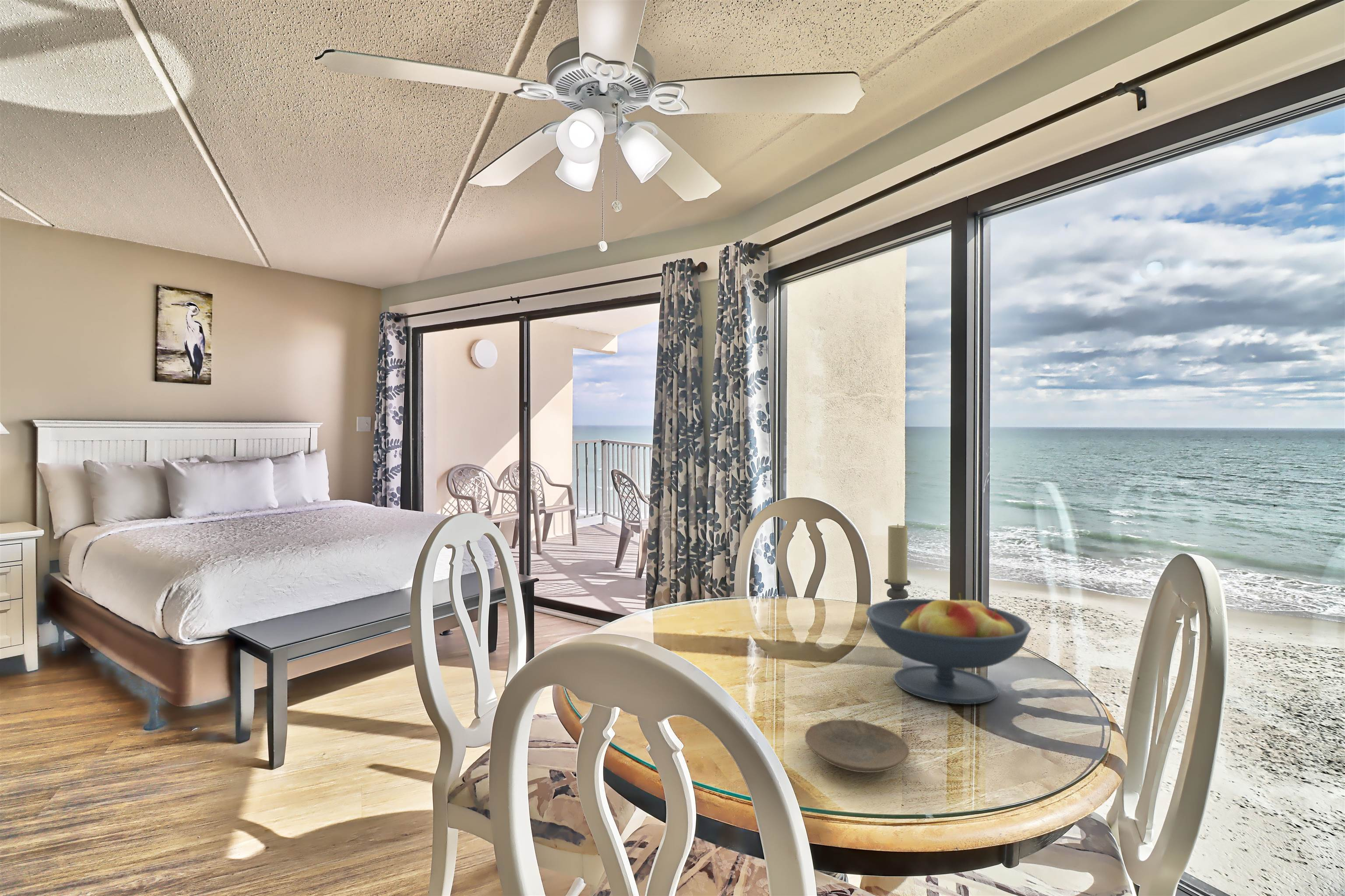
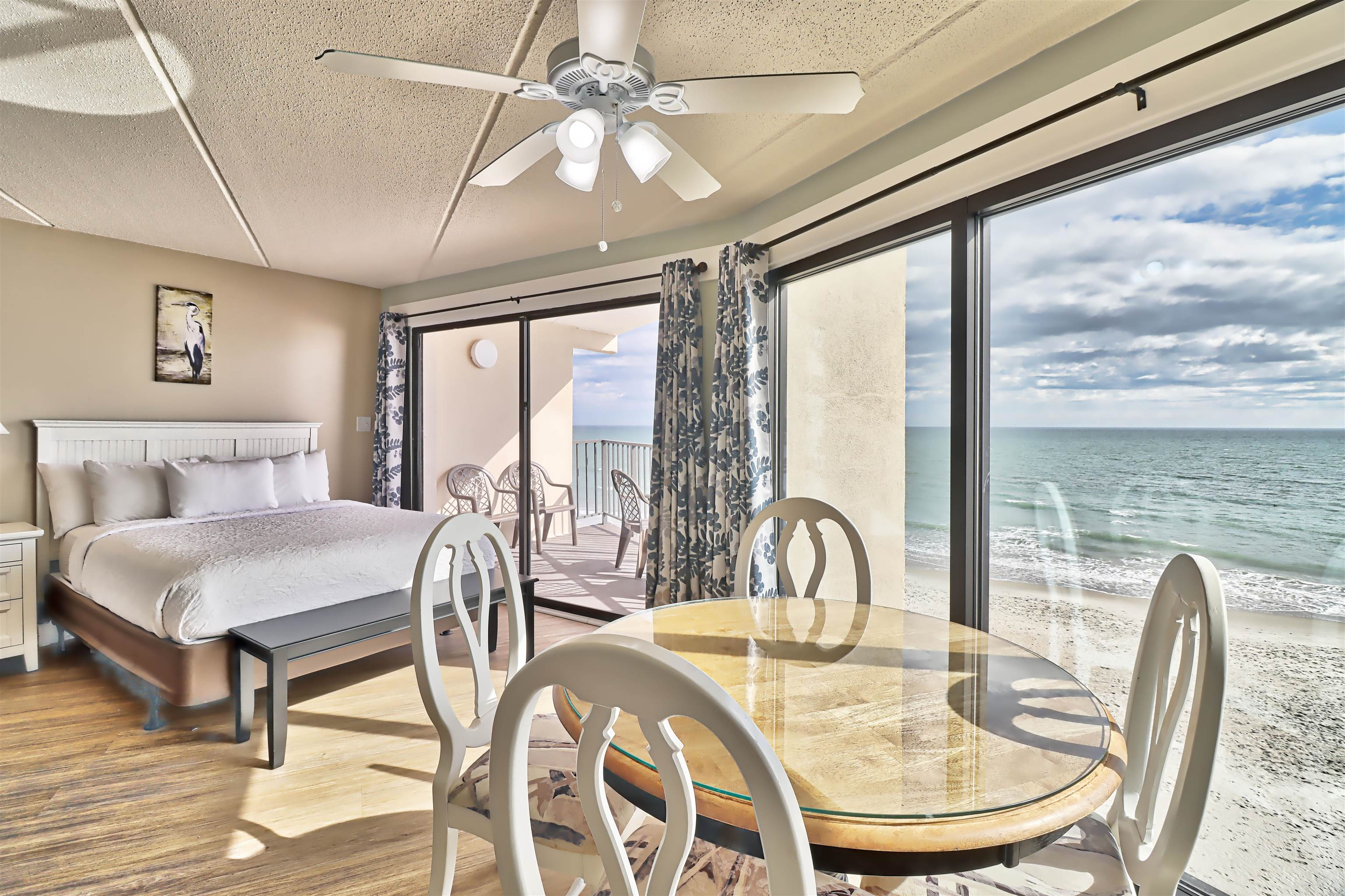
- candle holder [884,524,911,601]
- plate [804,719,910,773]
- fruit bowl [866,593,1032,705]
